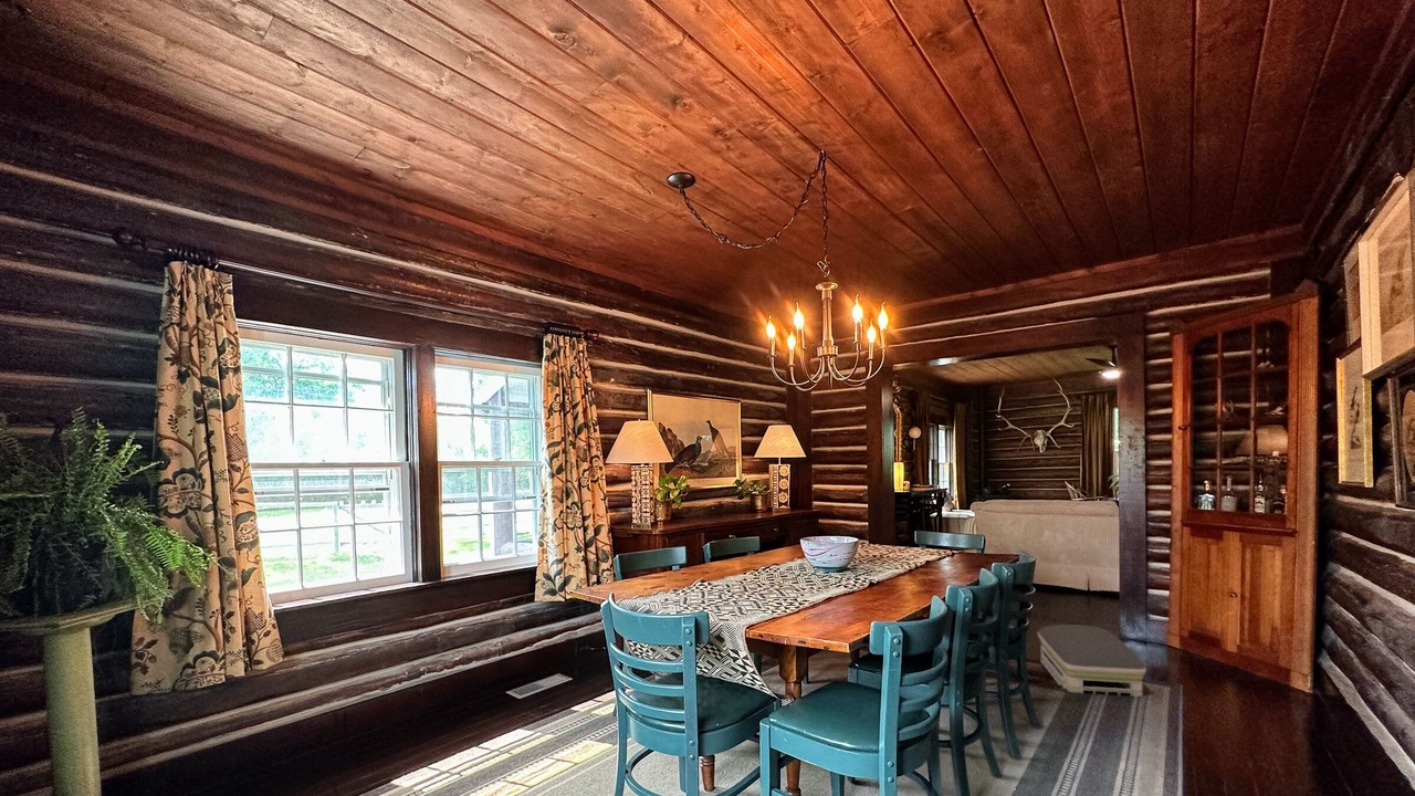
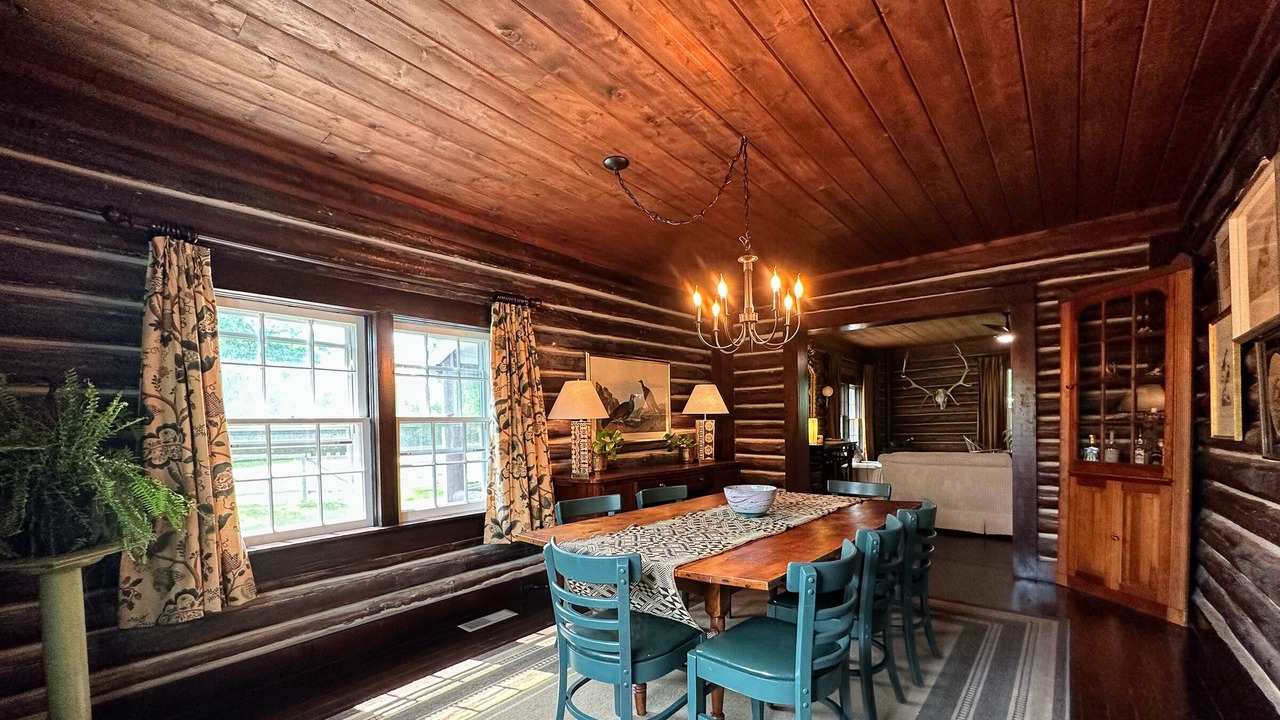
- air purifier [1037,624,1147,698]
